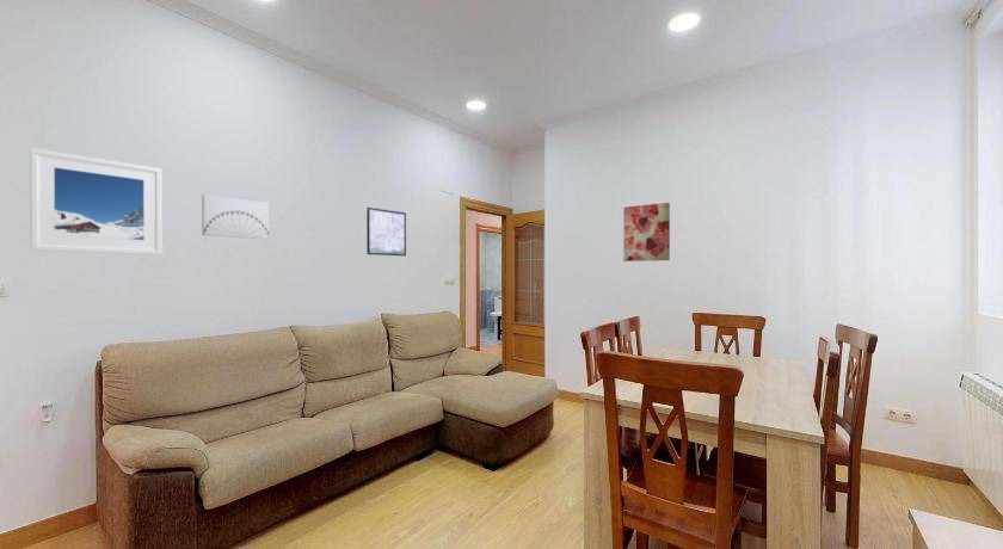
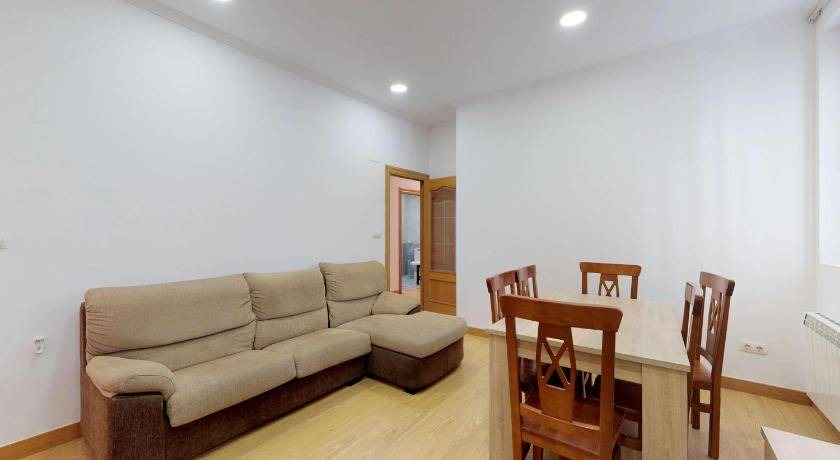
- wall art [622,202,671,263]
- wall art [201,193,270,240]
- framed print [365,206,407,257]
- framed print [29,147,164,255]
